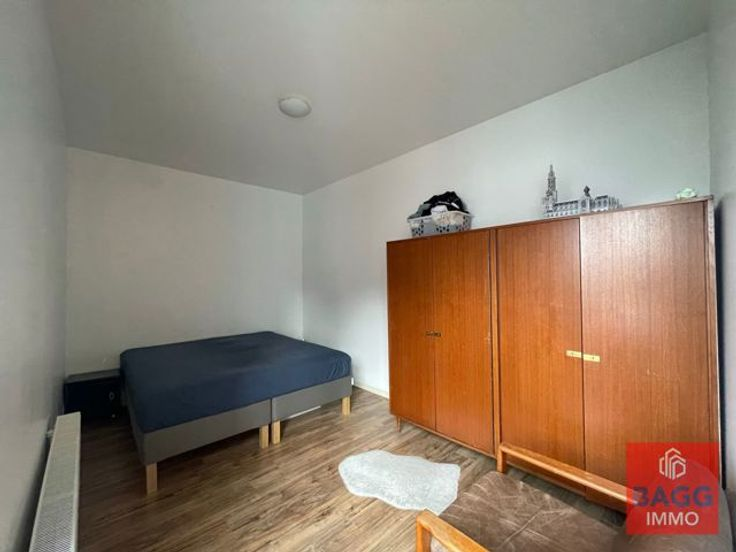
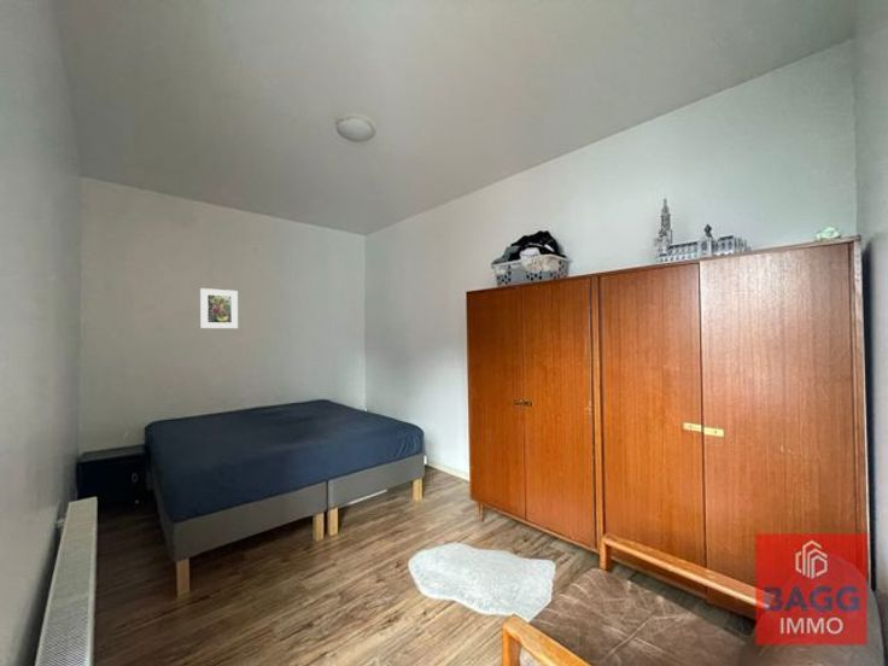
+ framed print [199,287,239,329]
